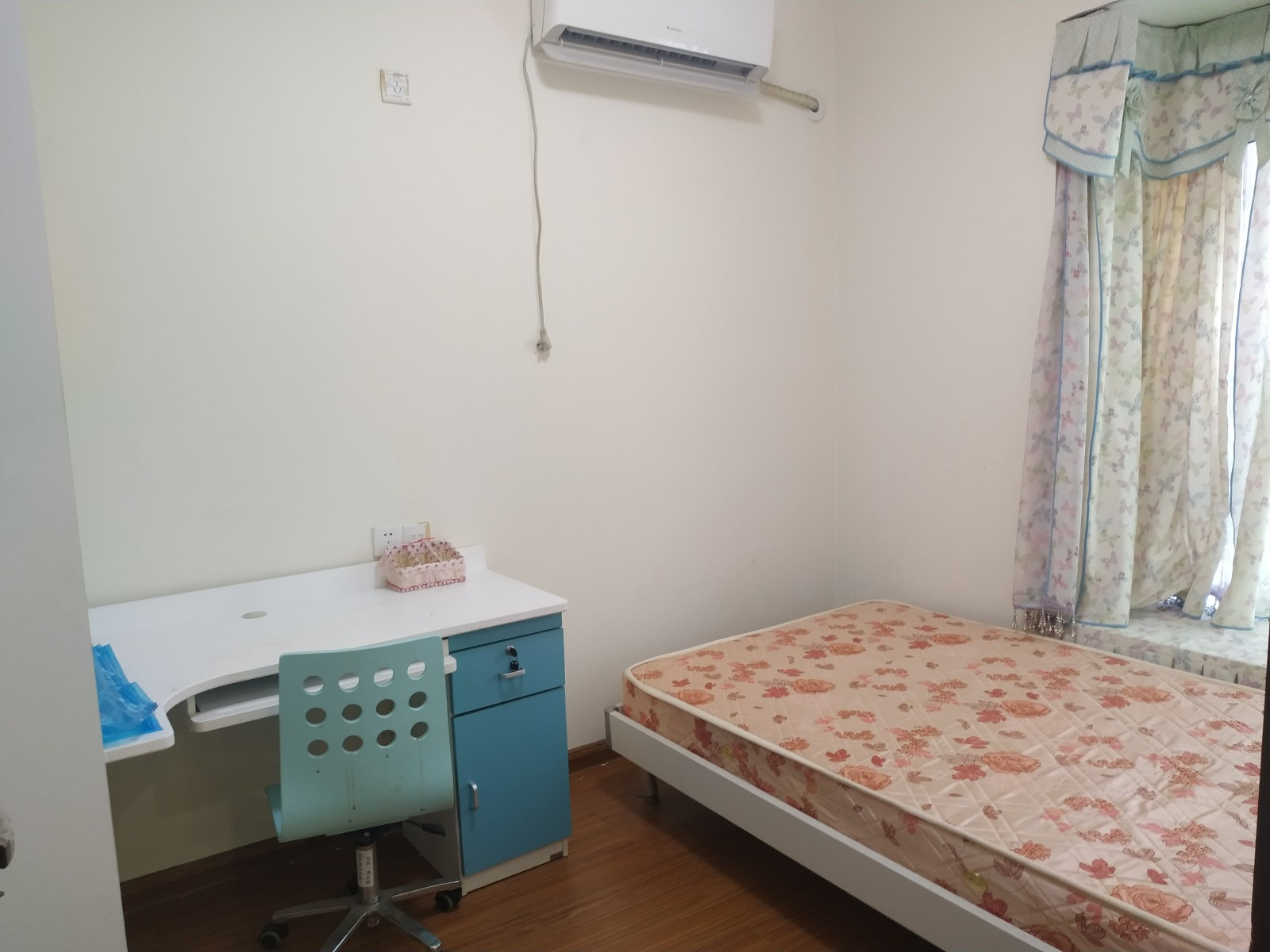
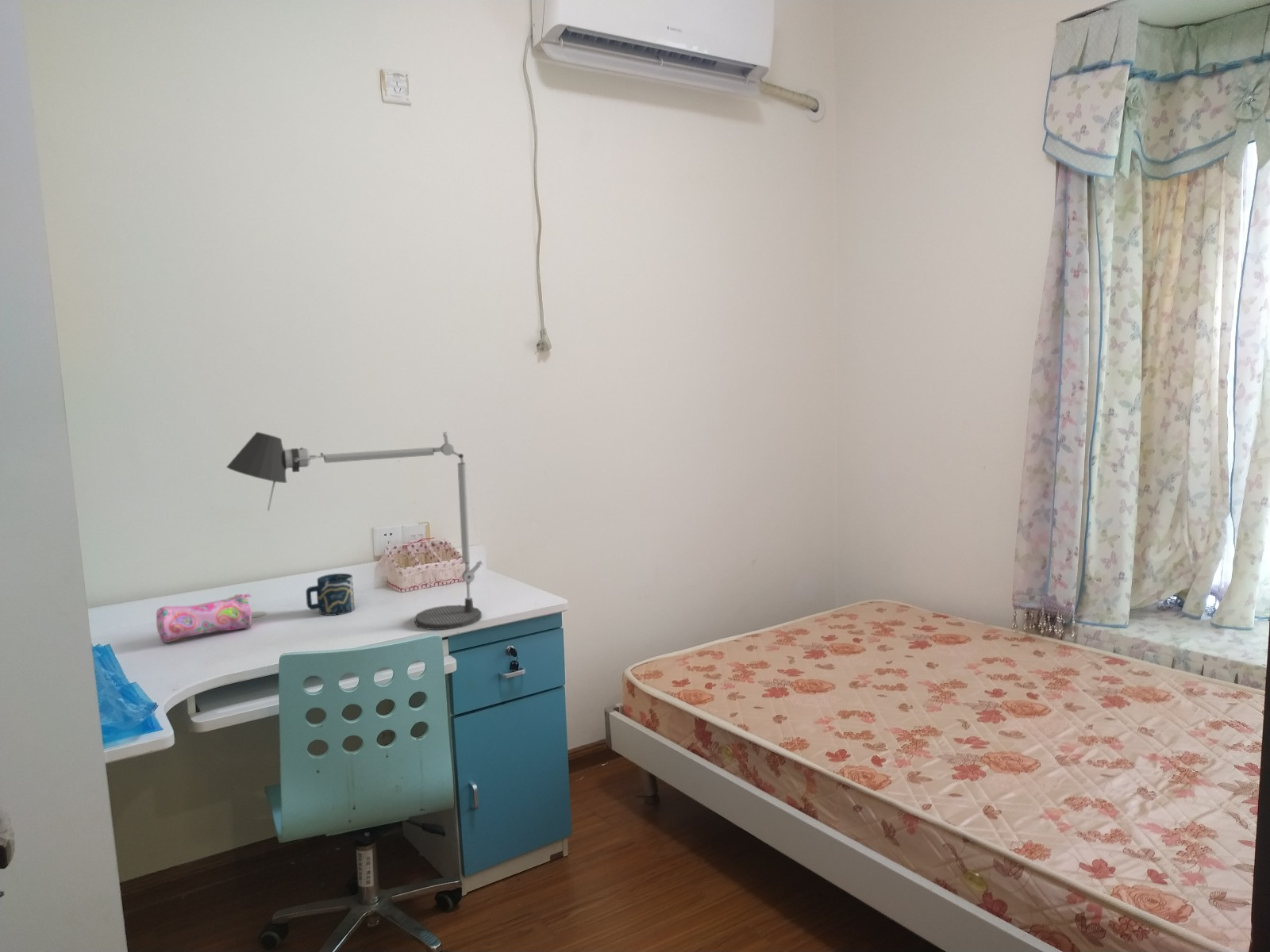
+ pencil case [156,593,252,643]
+ desk lamp [225,432,483,631]
+ cup [305,573,356,616]
